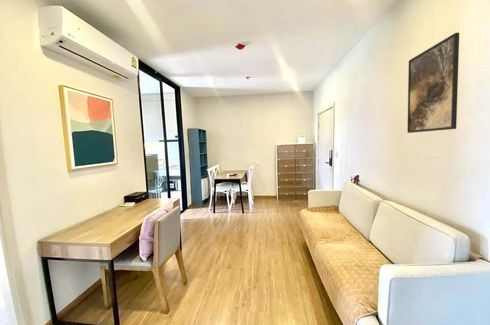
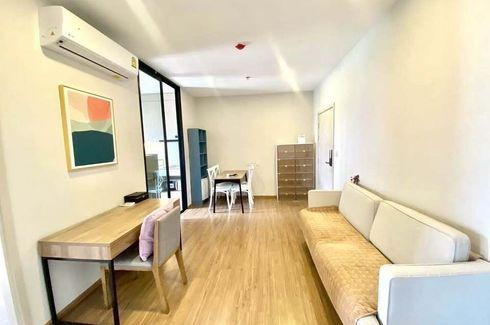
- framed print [406,32,460,134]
